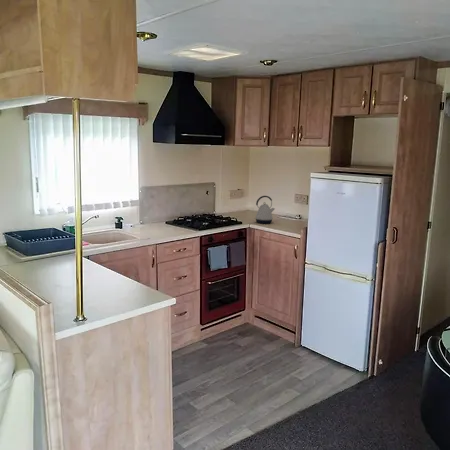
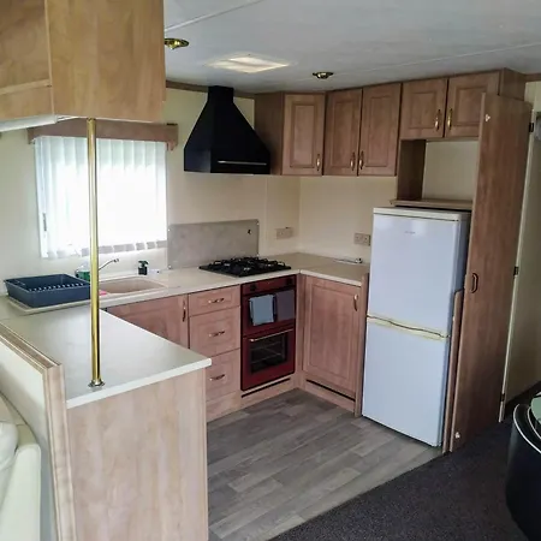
- kettle [253,195,276,225]
